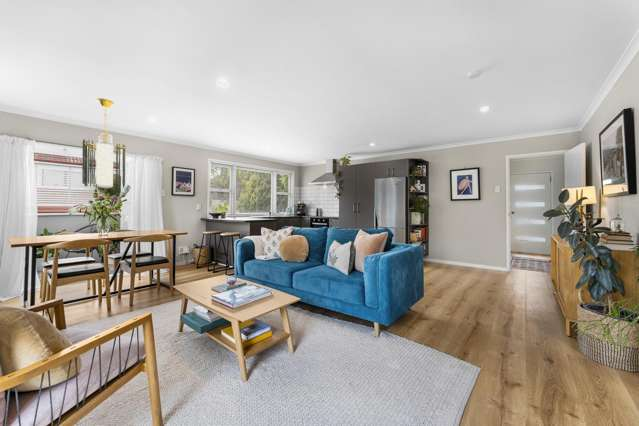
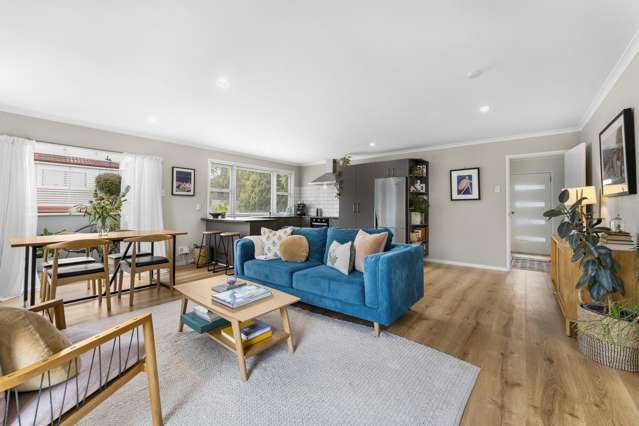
- chandelier [81,97,127,189]
